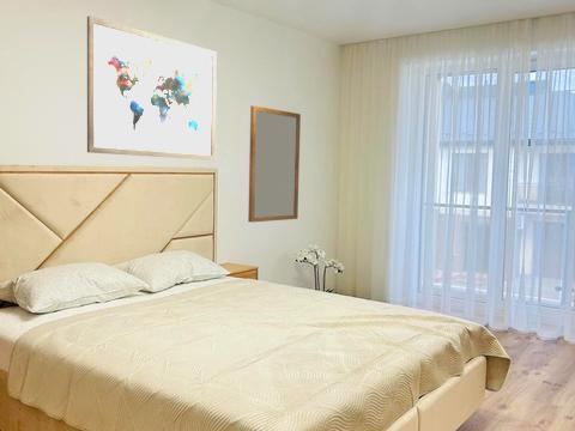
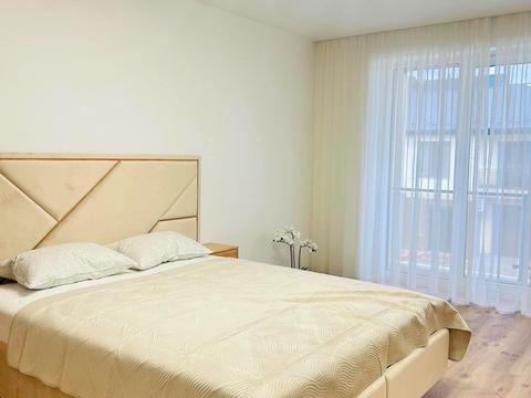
- wall art [86,14,218,160]
- home mirror [247,104,302,224]
